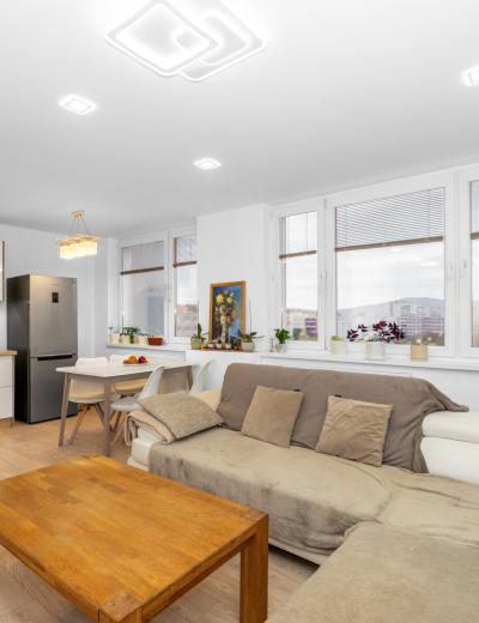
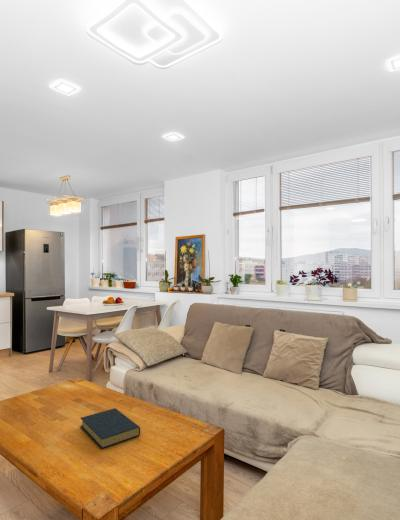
+ hardback book [79,407,141,450]
